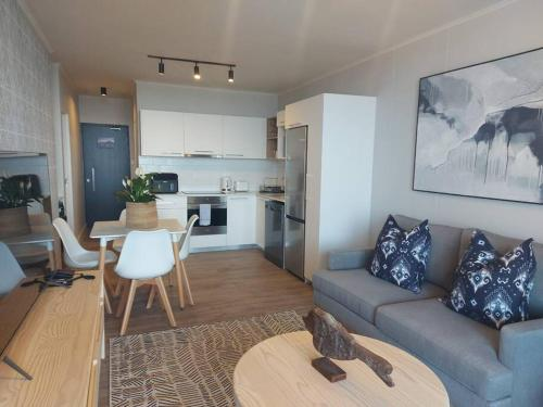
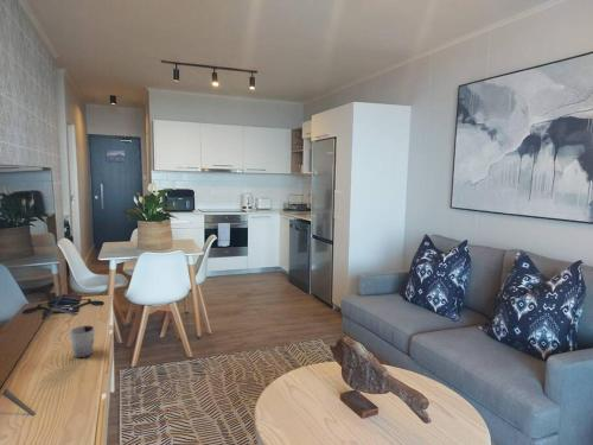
+ cup [69,325,96,358]
